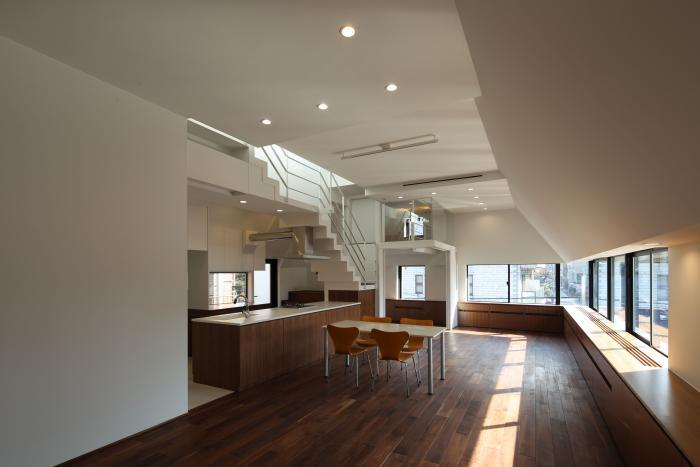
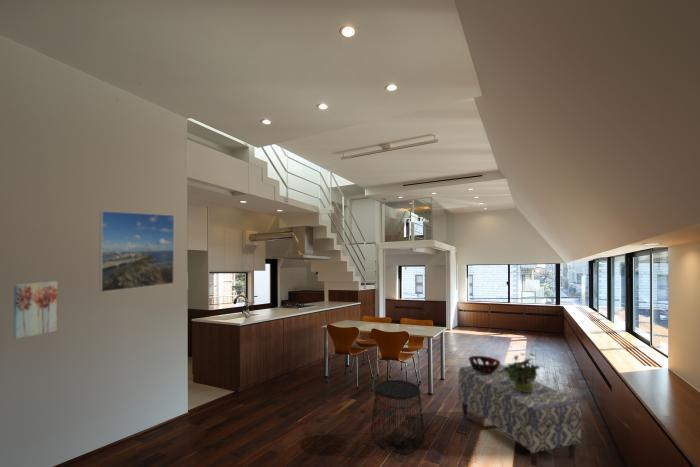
+ wall art [12,280,58,340]
+ decorative bowl [467,355,502,373]
+ potted plant [502,352,541,392]
+ side table [370,379,425,455]
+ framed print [98,210,175,293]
+ bench [457,363,582,467]
